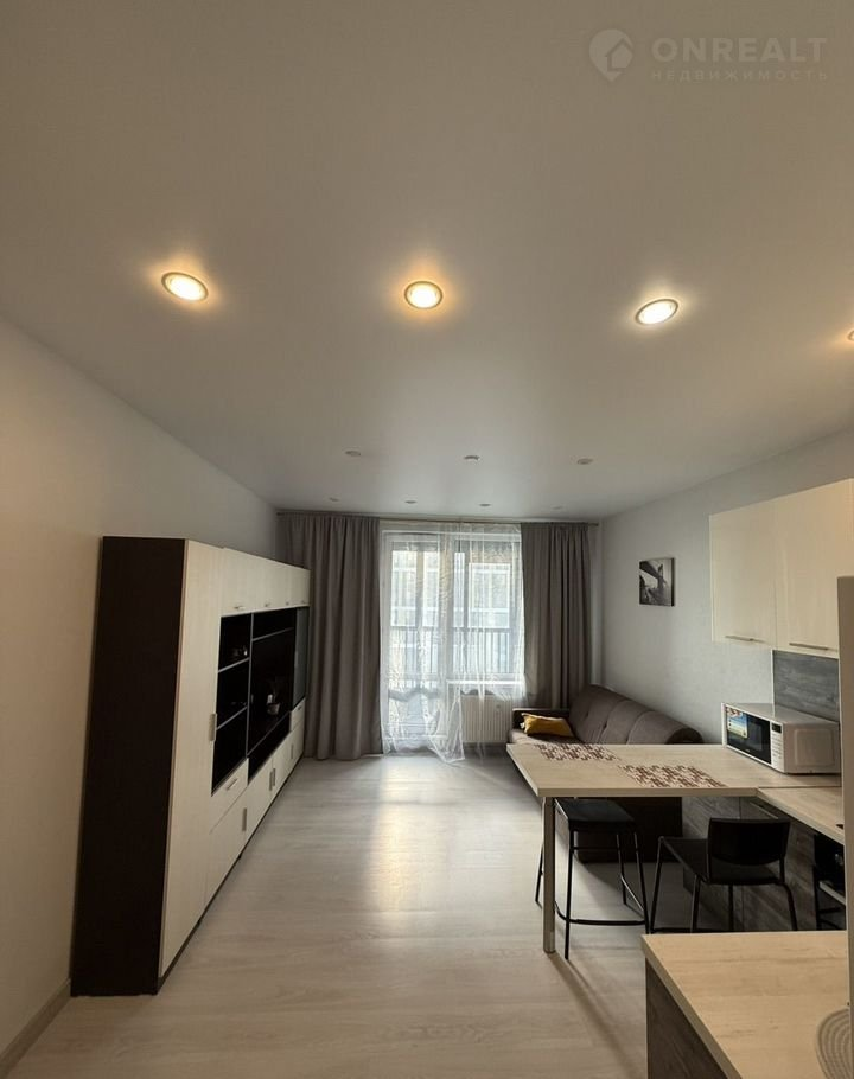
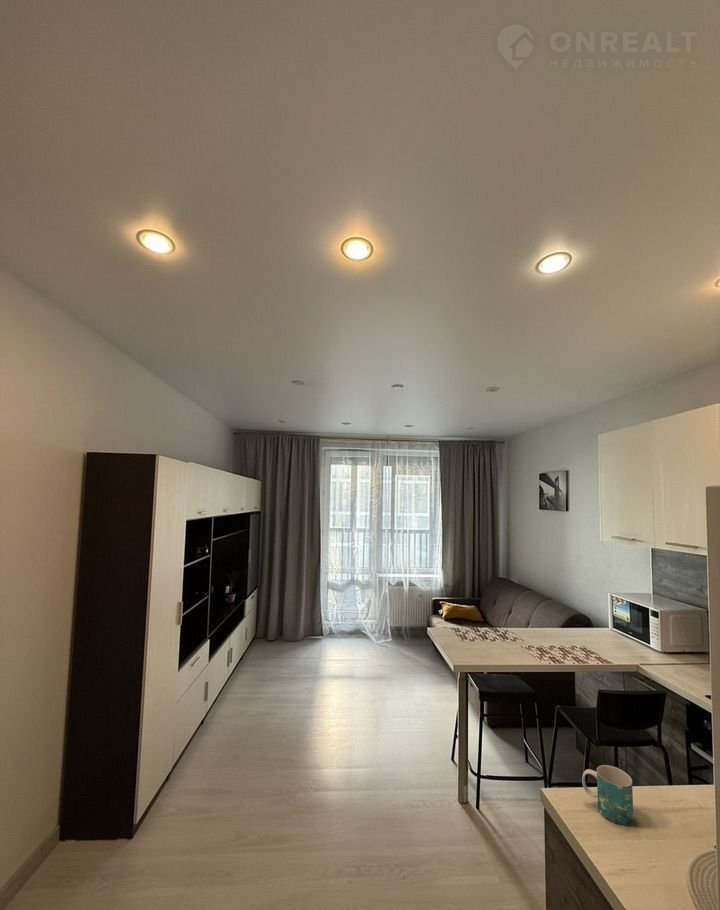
+ mug [581,764,635,827]
